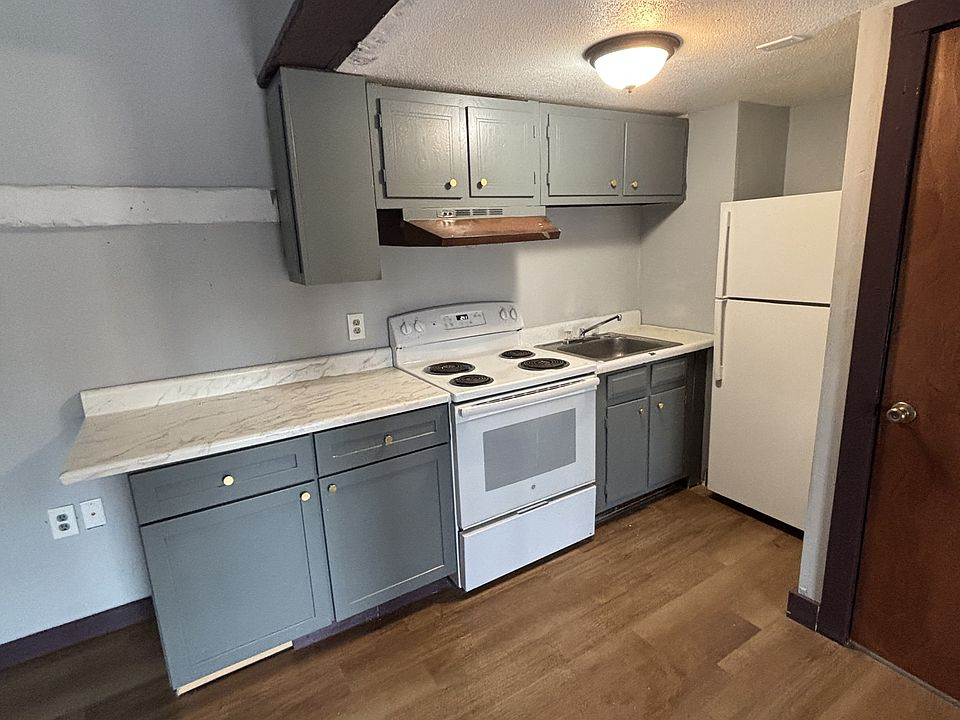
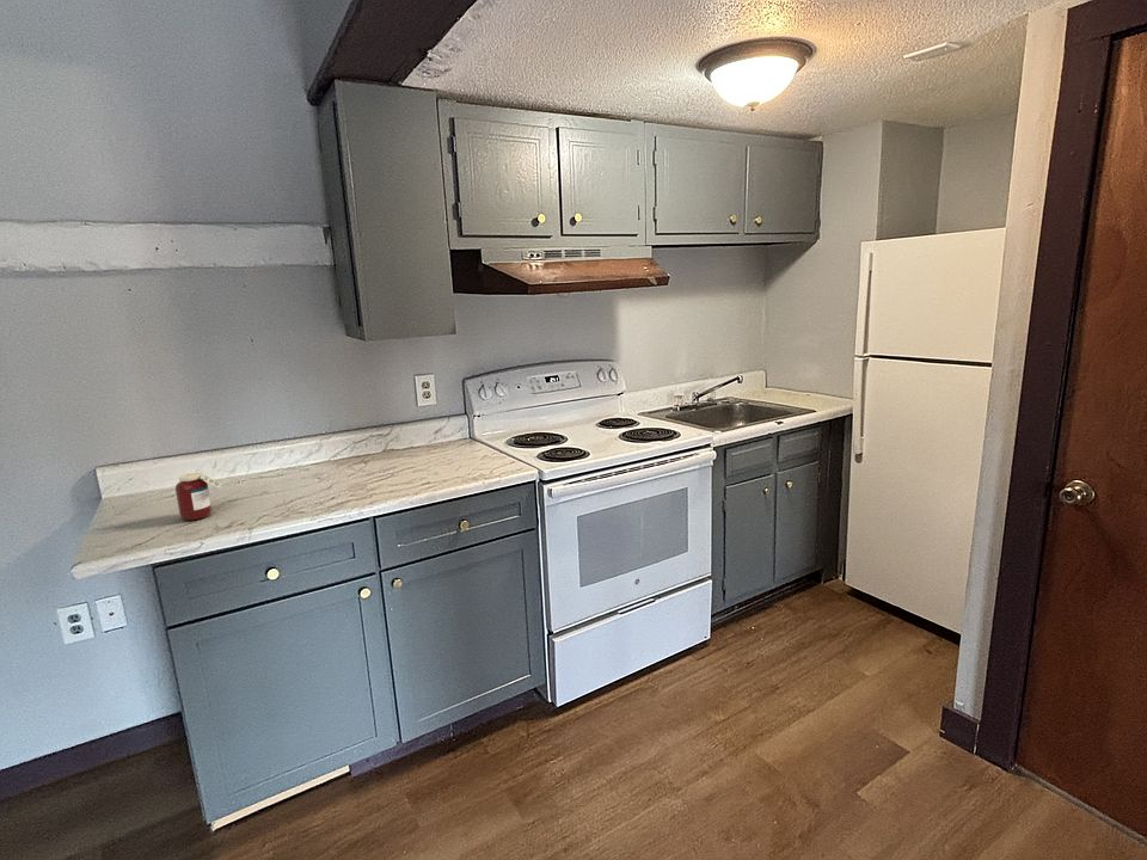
+ jar [174,471,222,521]
